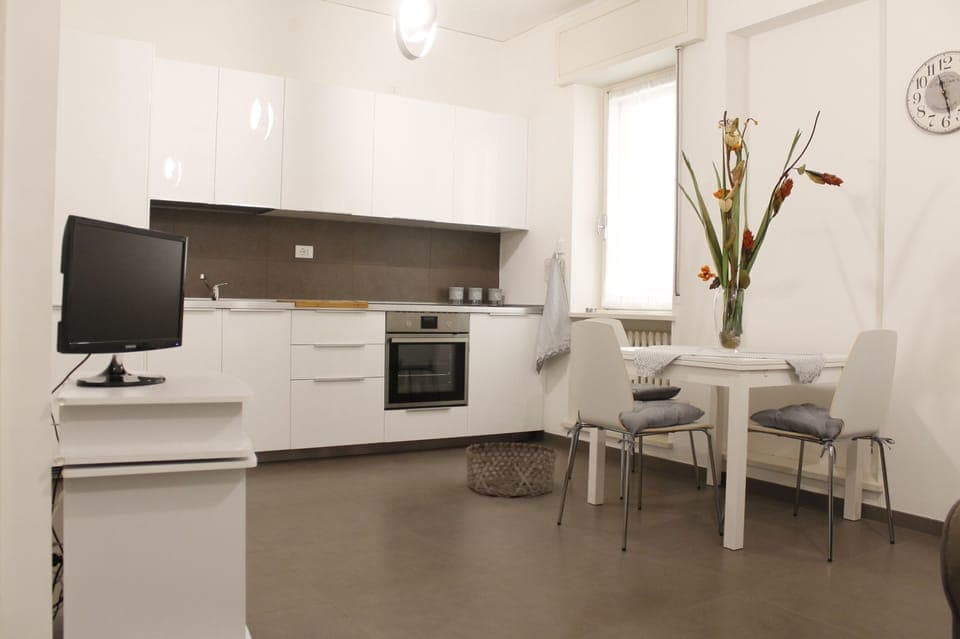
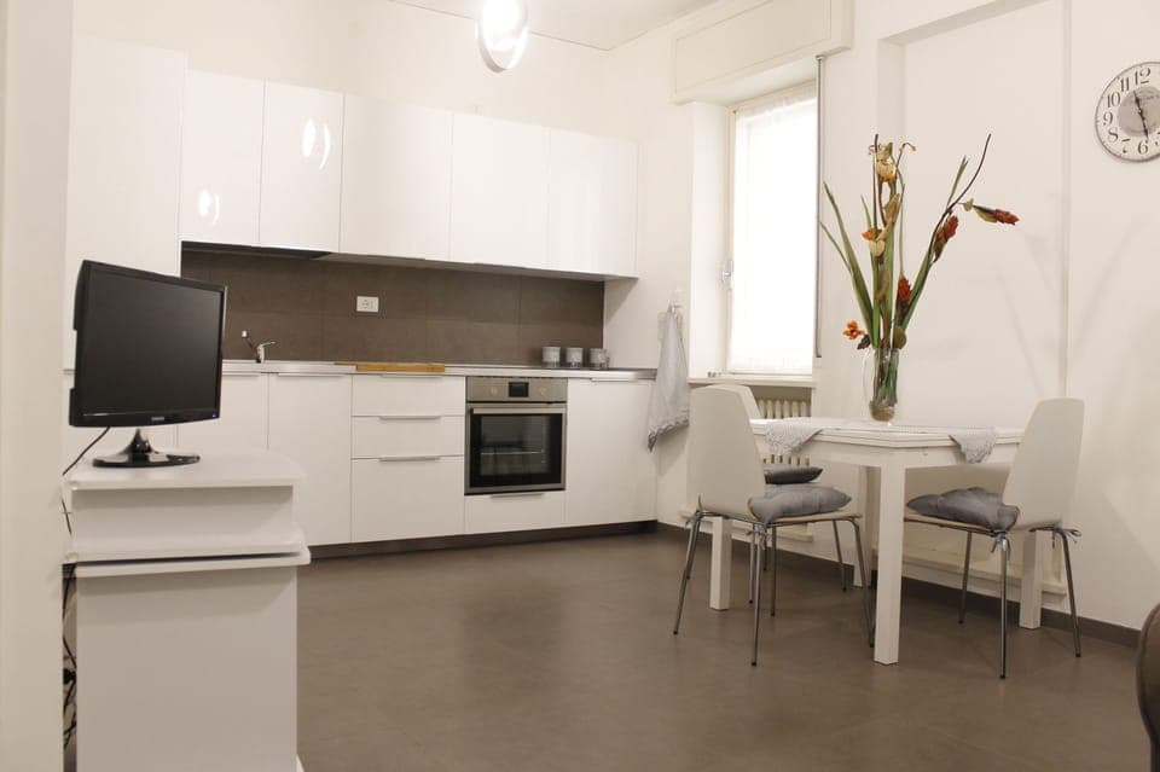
- basket [465,442,558,497]
